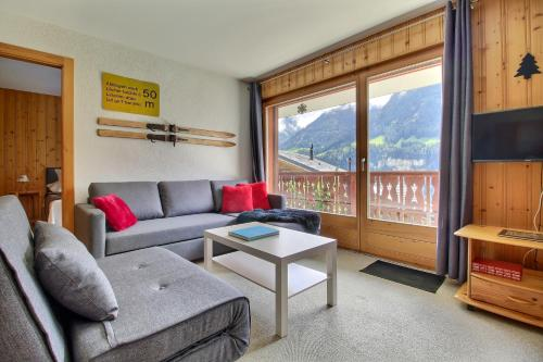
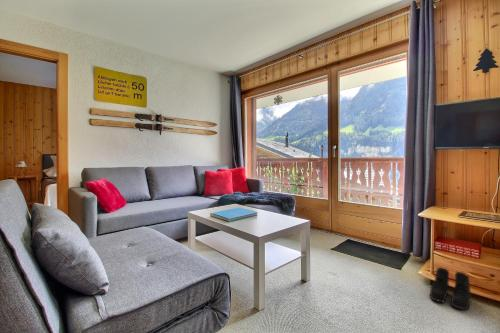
+ boots [429,266,471,311]
